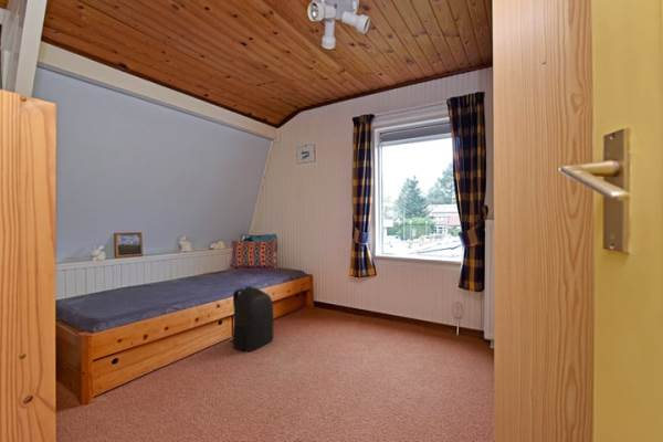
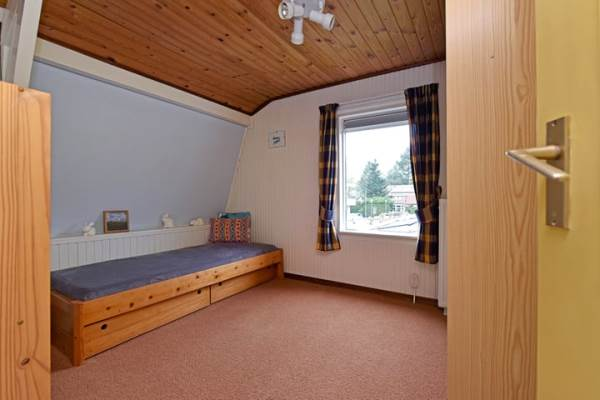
- backpack [228,284,275,352]
